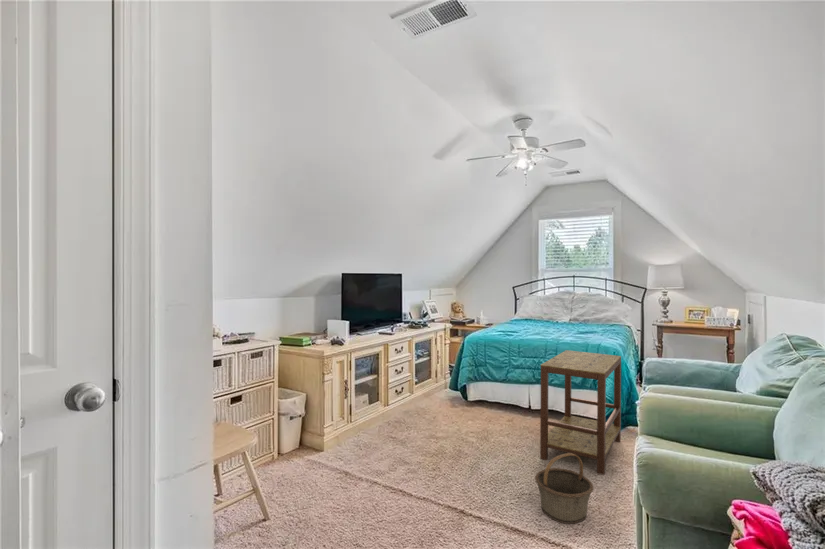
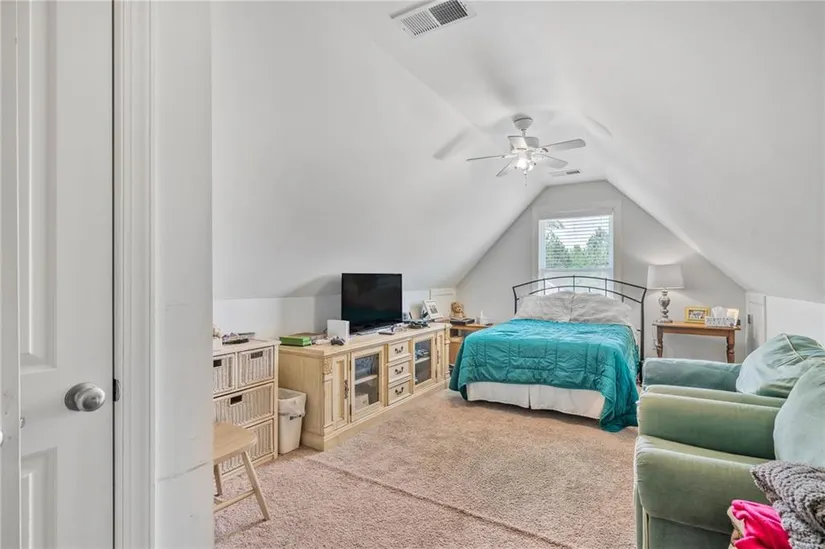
- basket [534,452,594,525]
- side table [539,349,622,476]
